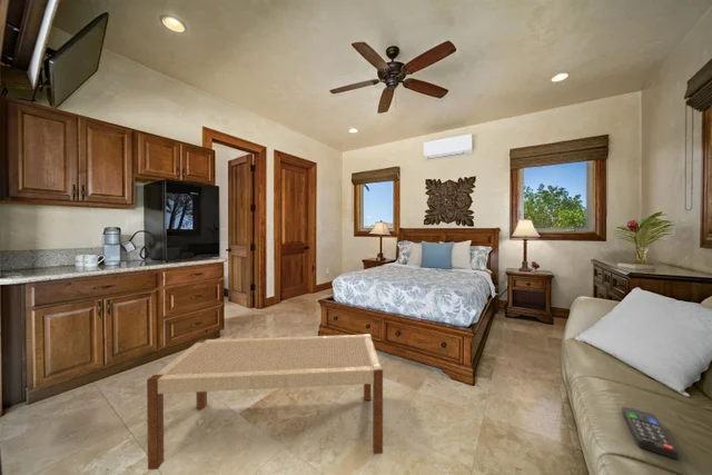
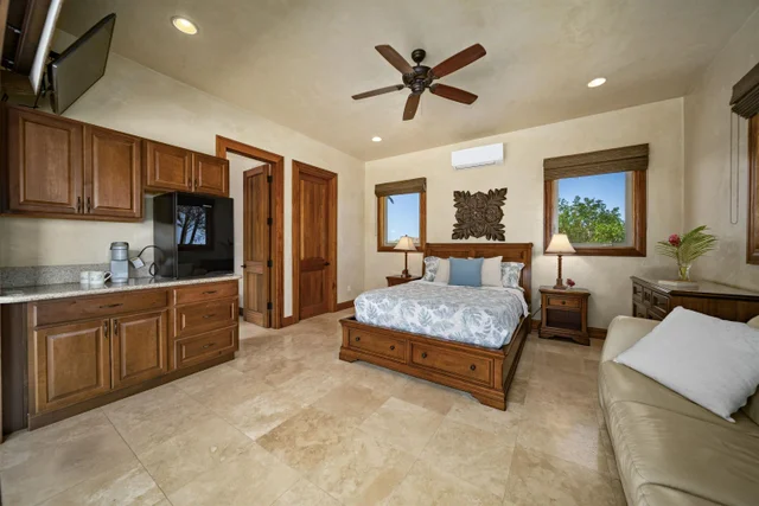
- bench [146,333,384,471]
- remote control [621,405,680,461]
